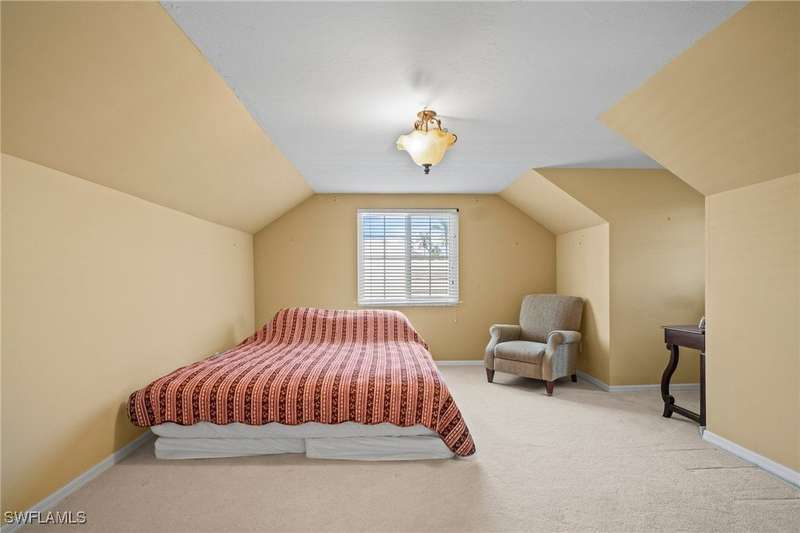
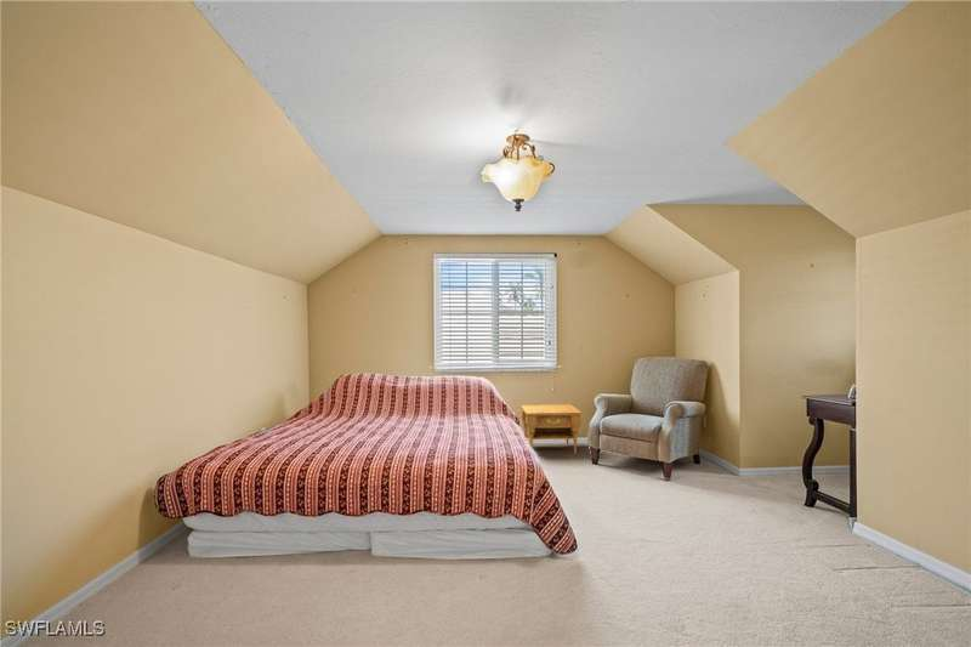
+ nightstand [519,403,583,455]
